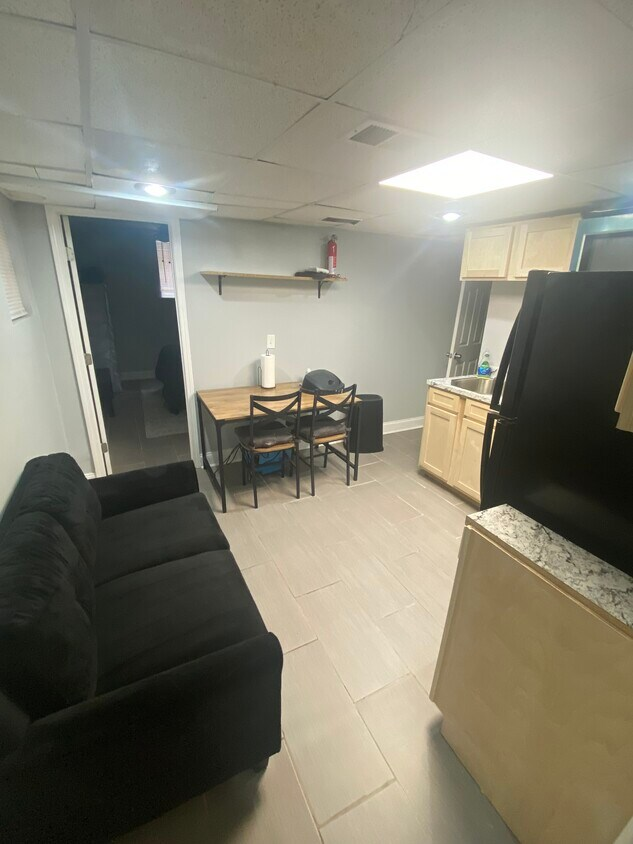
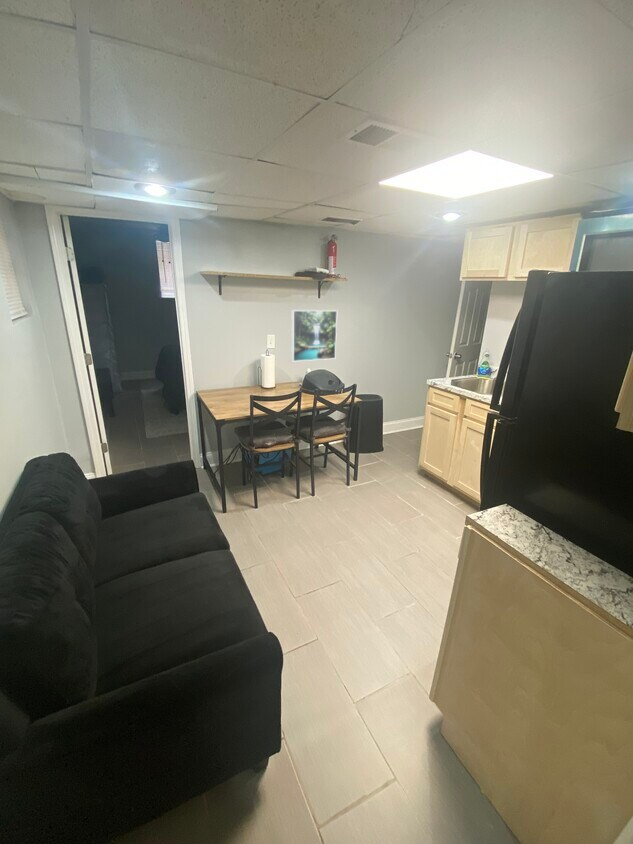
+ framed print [291,309,338,362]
